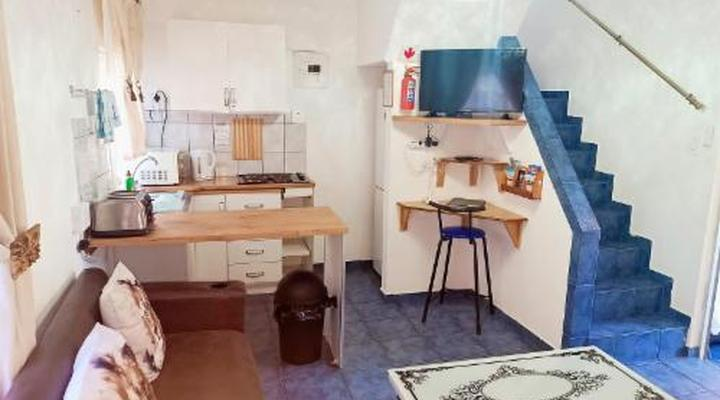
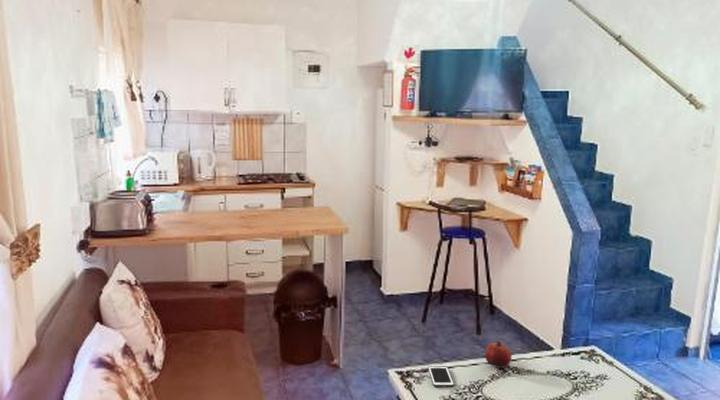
+ fruit [484,340,513,369]
+ cell phone [427,365,455,388]
